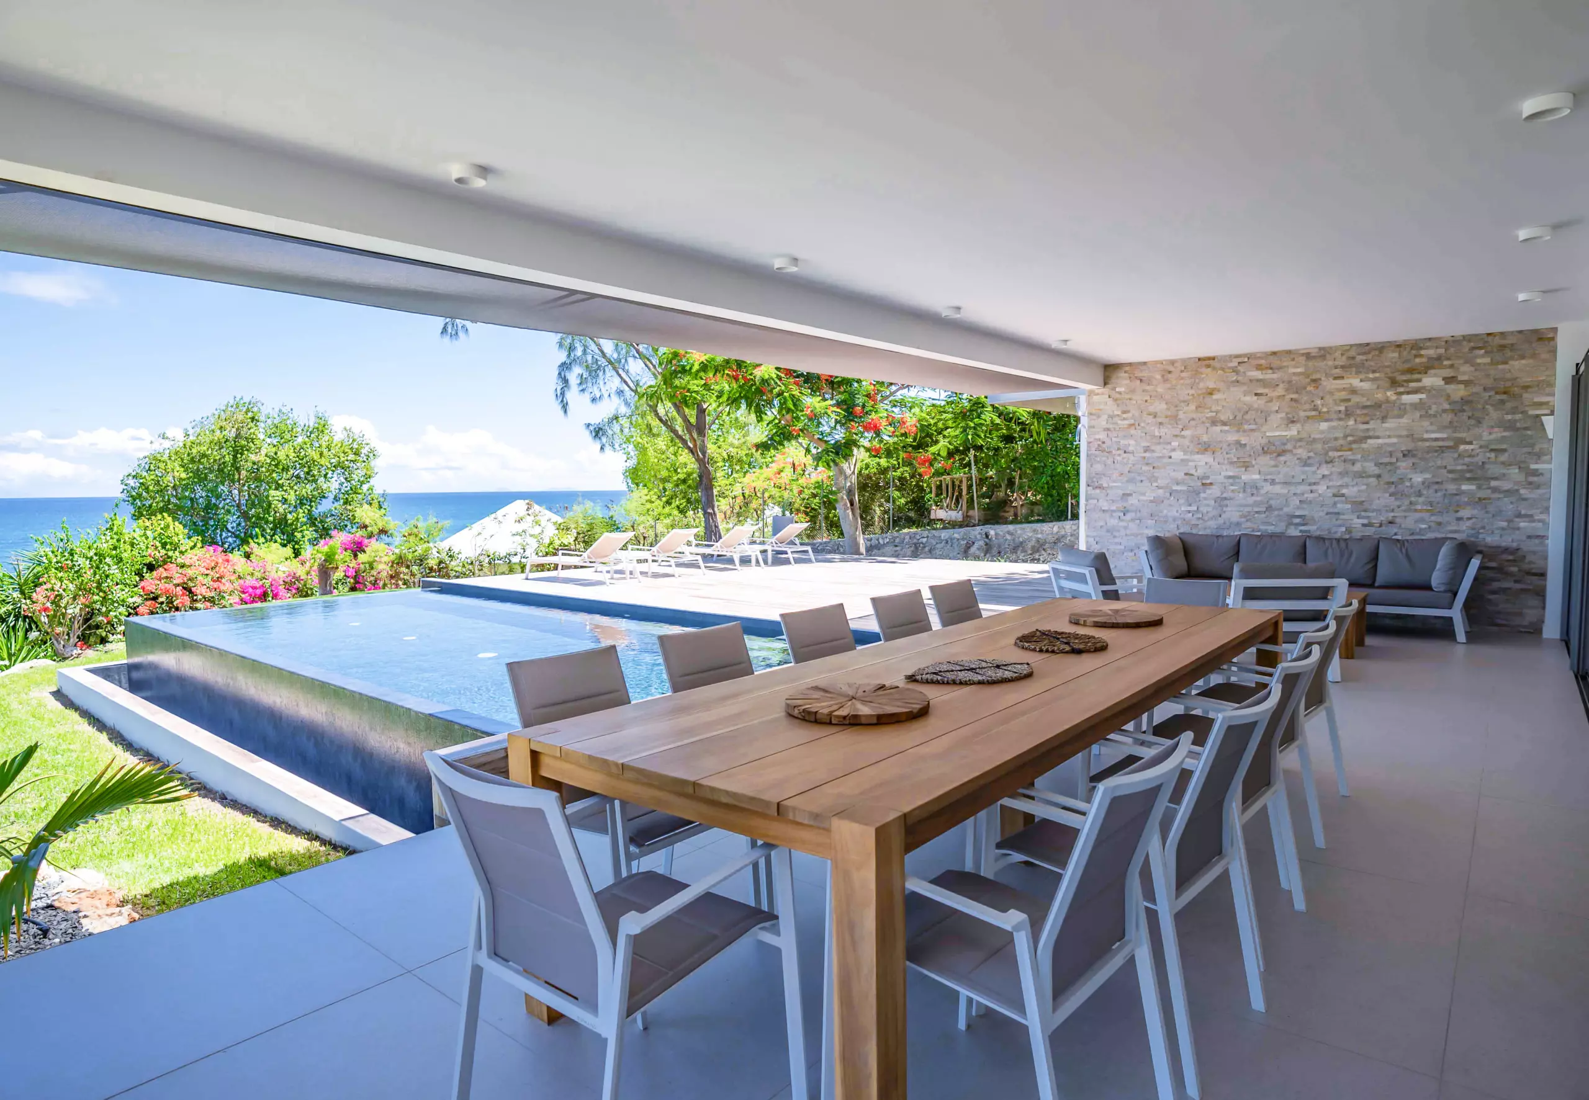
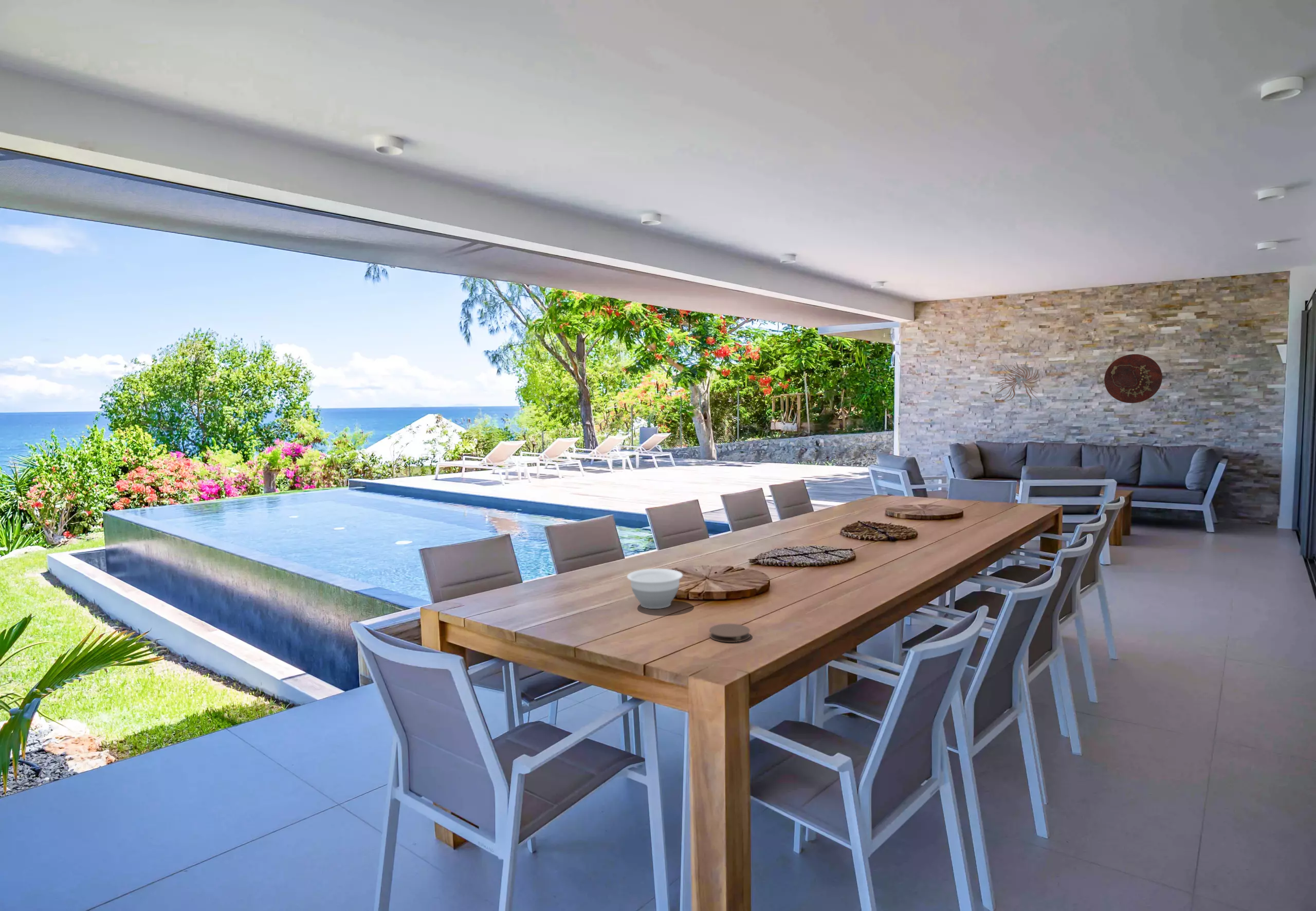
+ decorative platter [1104,354,1163,404]
+ bowl [627,568,684,609]
+ wall sculpture [995,361,1041,402]
+ coaster [709,623,751,643]
